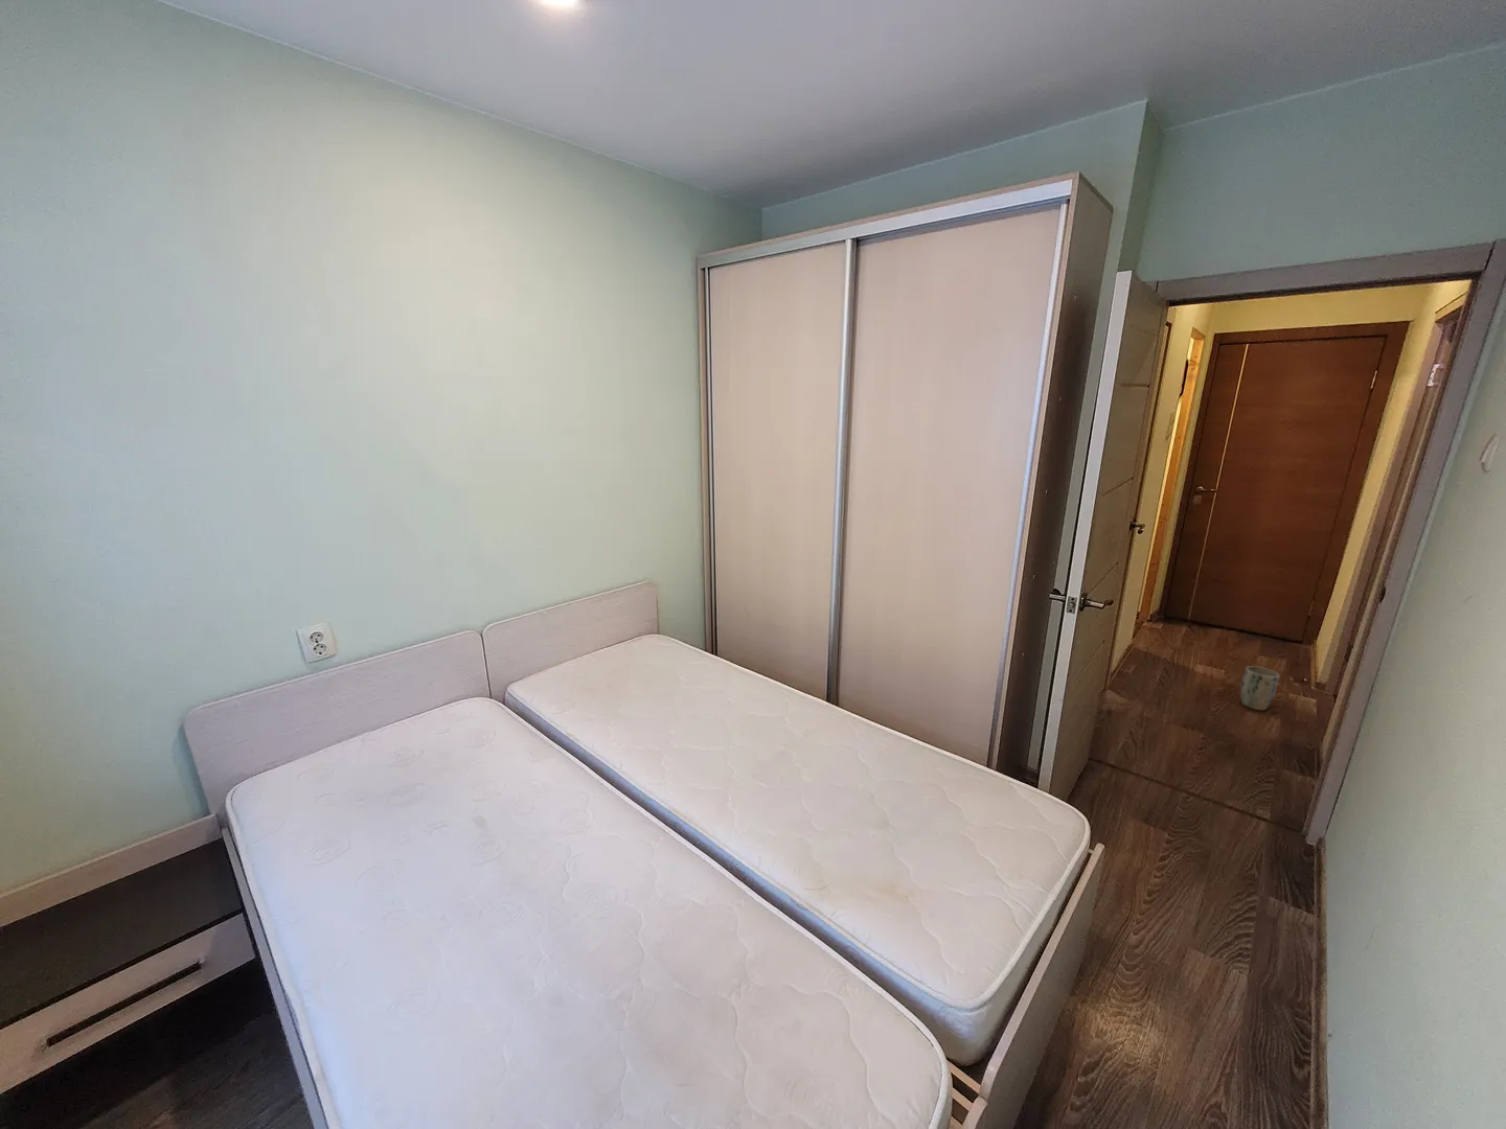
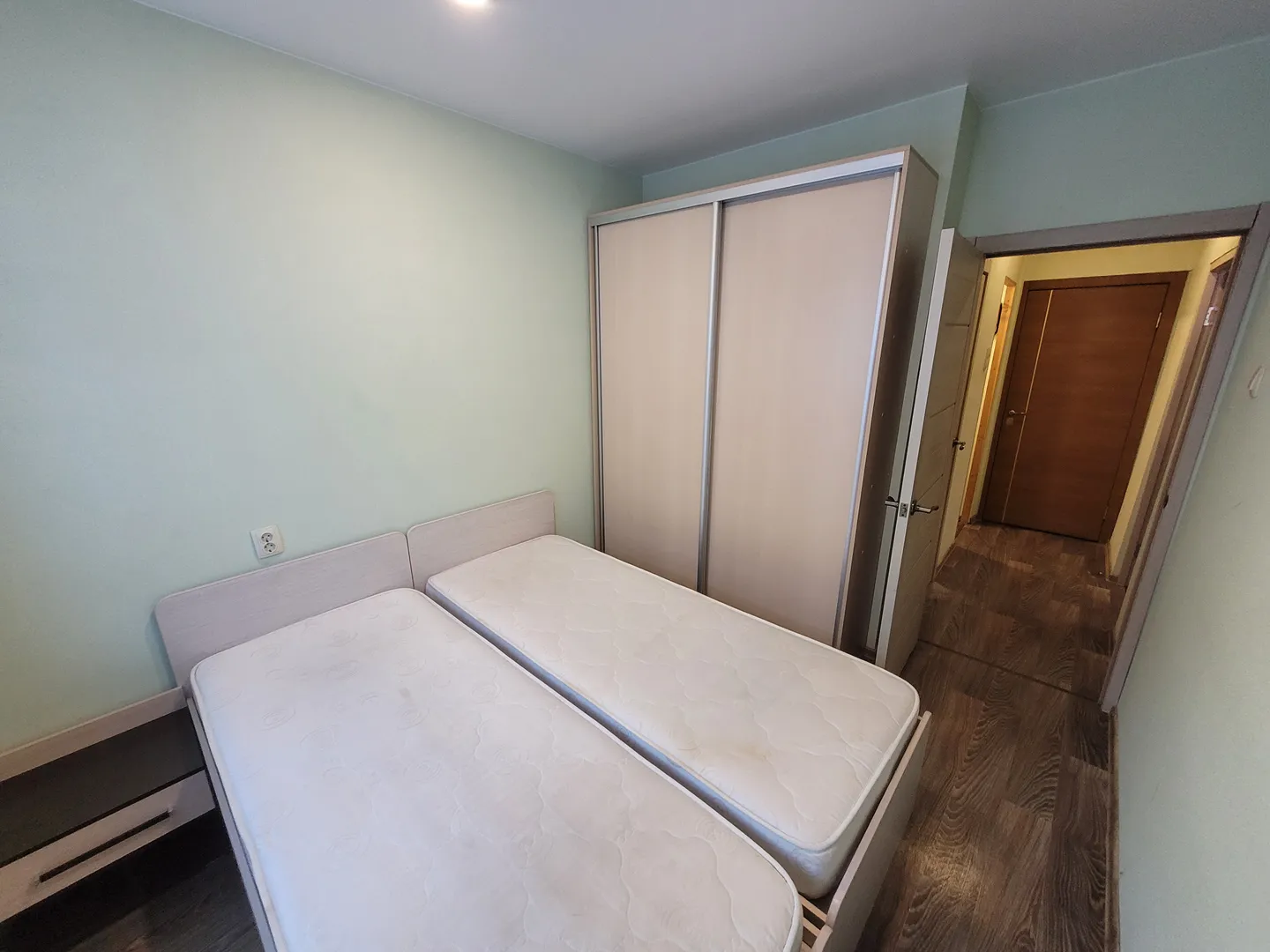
- plant pot [1240,665,1281,710]
